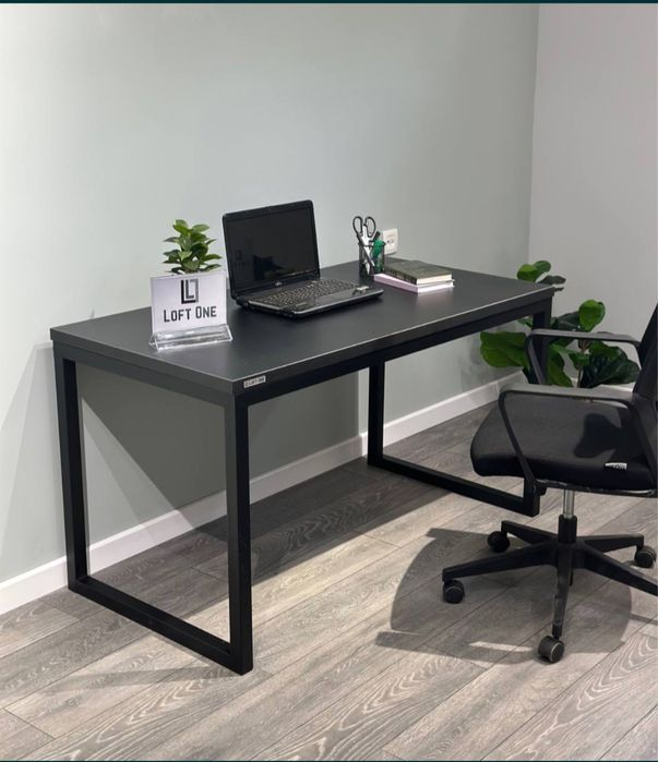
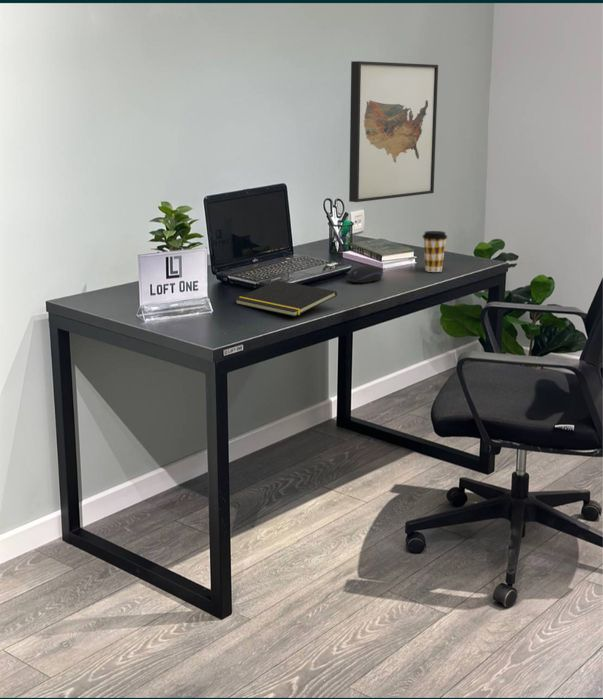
+ computer mouse [346,265,384,284]
+ coffee cup [421,230,448,273]
+ notepad [234,279,338,317]
+ wall art [348,60,439,203]
